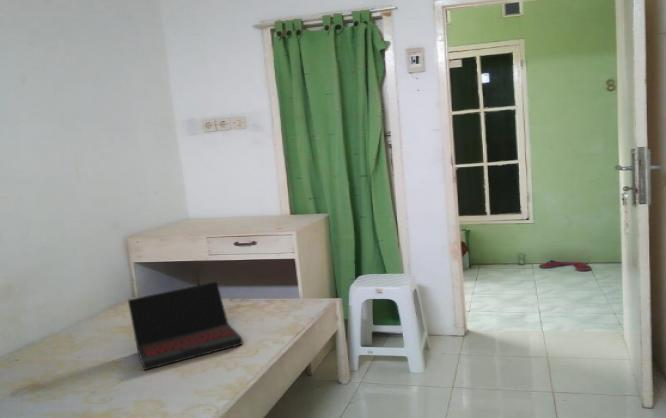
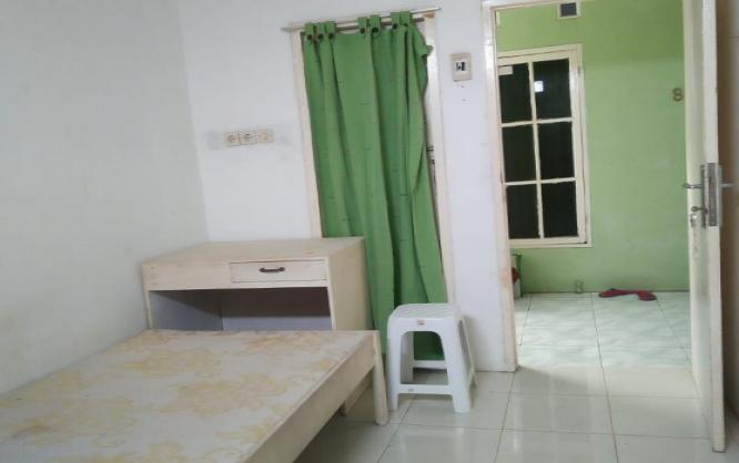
- laptop [127,281,244,371]
